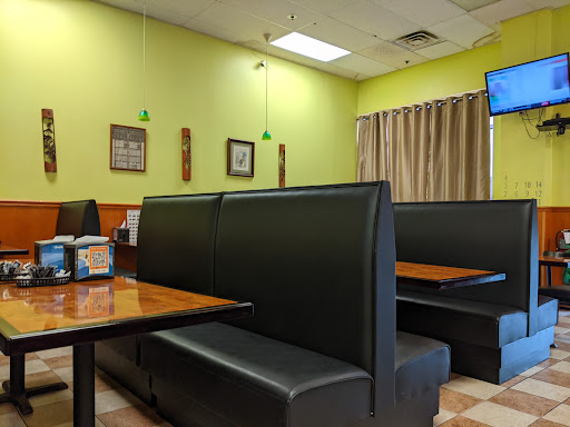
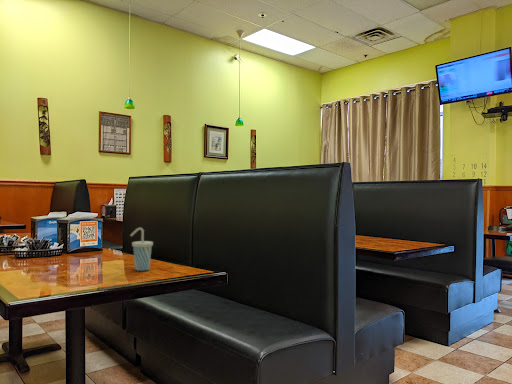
+ cup [129,227,154,272]
